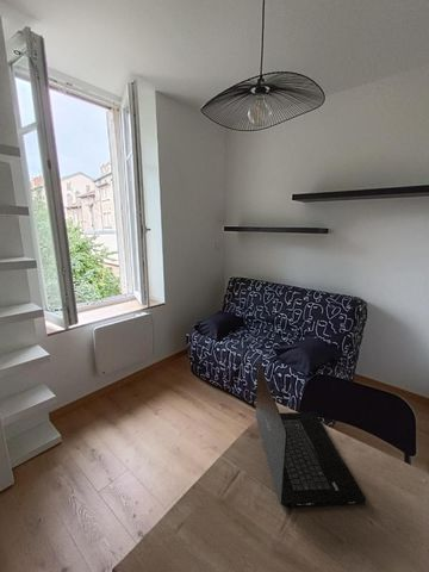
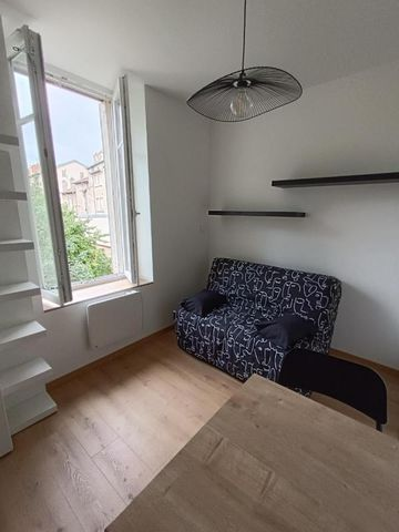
- laptop [255,361,367,508]
